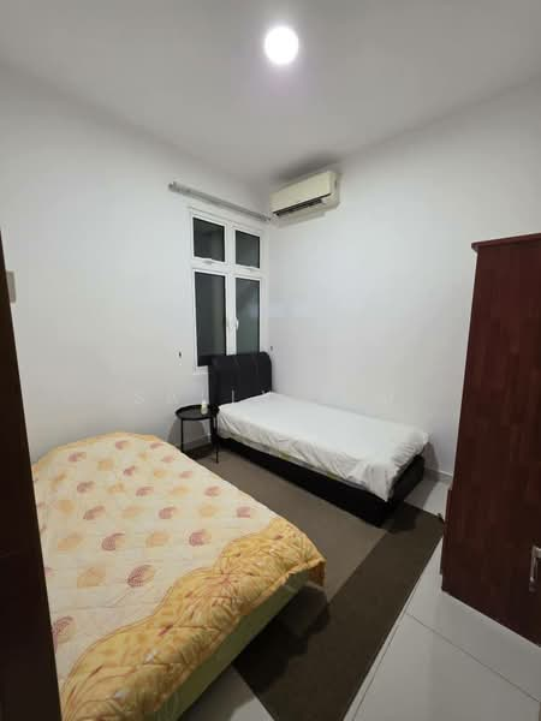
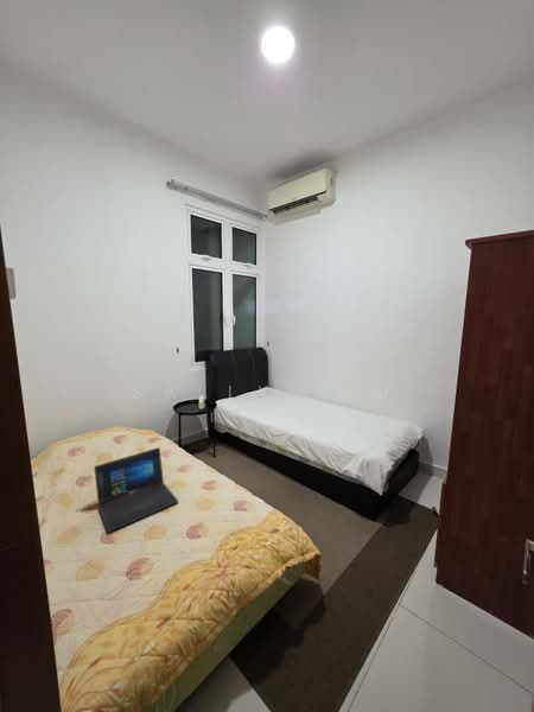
+ laptop [94,446,179,534]
